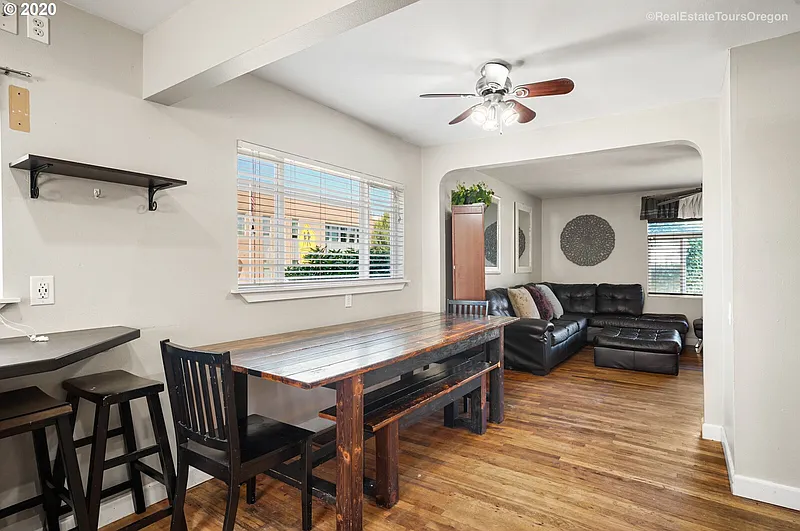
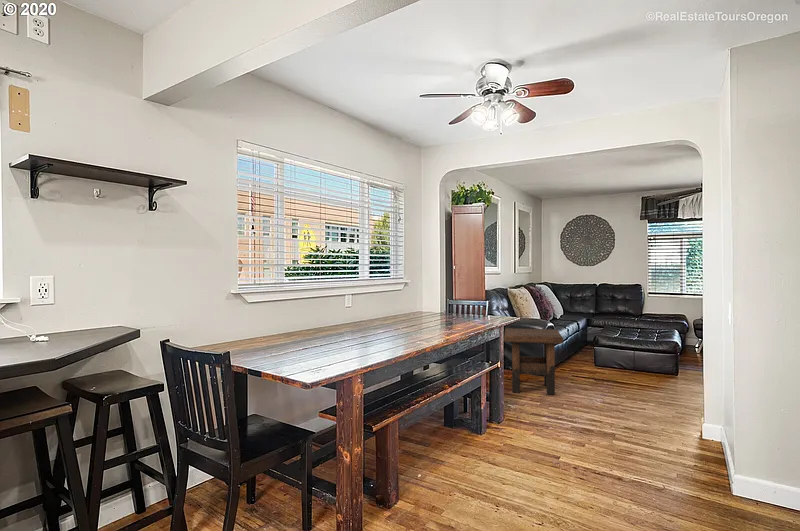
+ side table [503,327,564,396]
